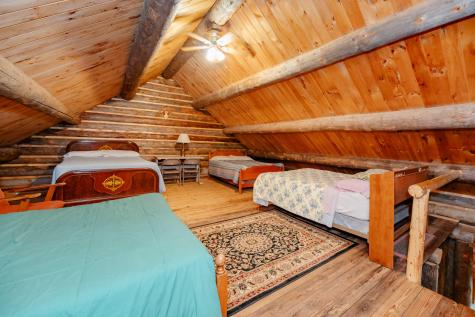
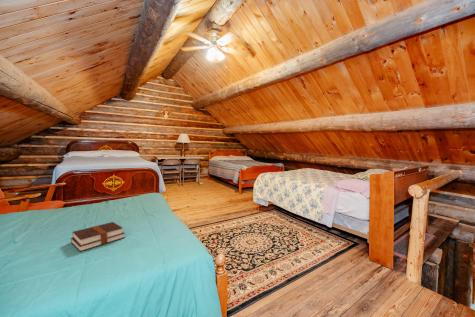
+ hardback book [70,221,126,252]
